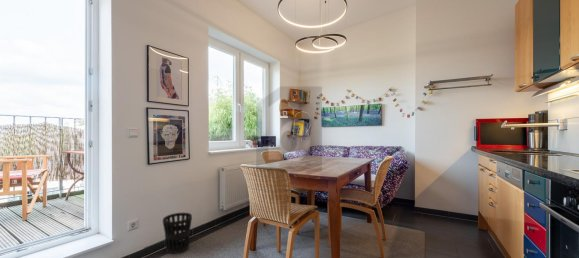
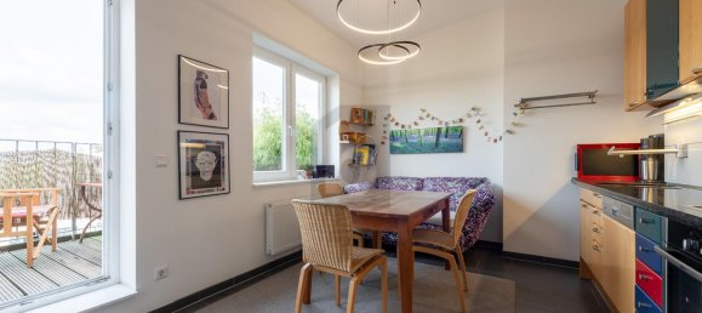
- wastebasket [162,212,193,255]
